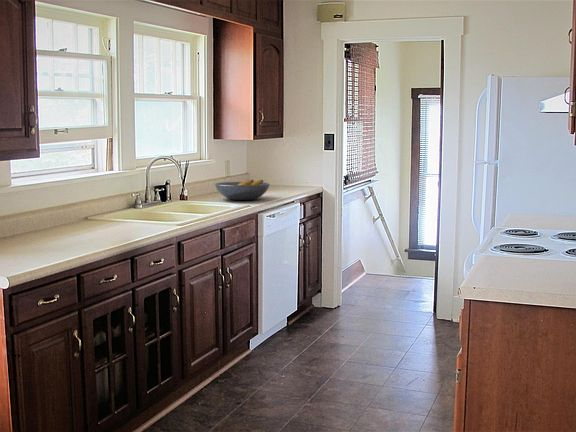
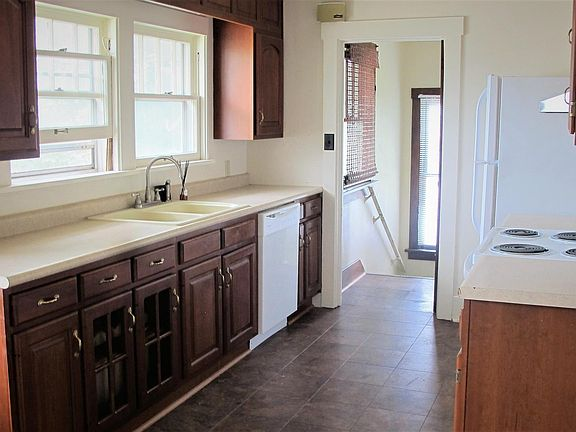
- fruit bowl [214,179,271,201]
